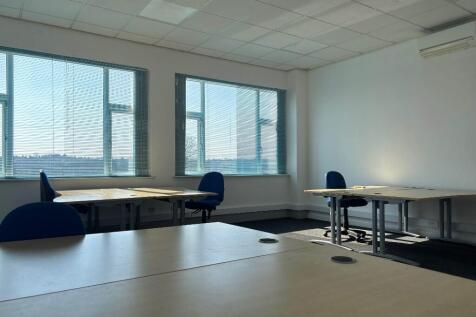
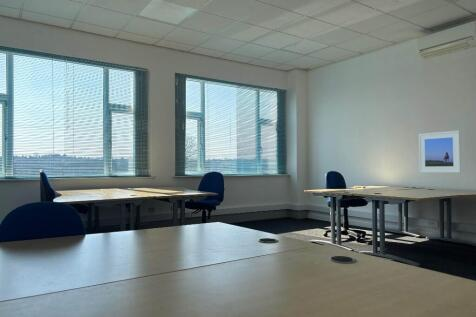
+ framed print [418,129,462,174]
